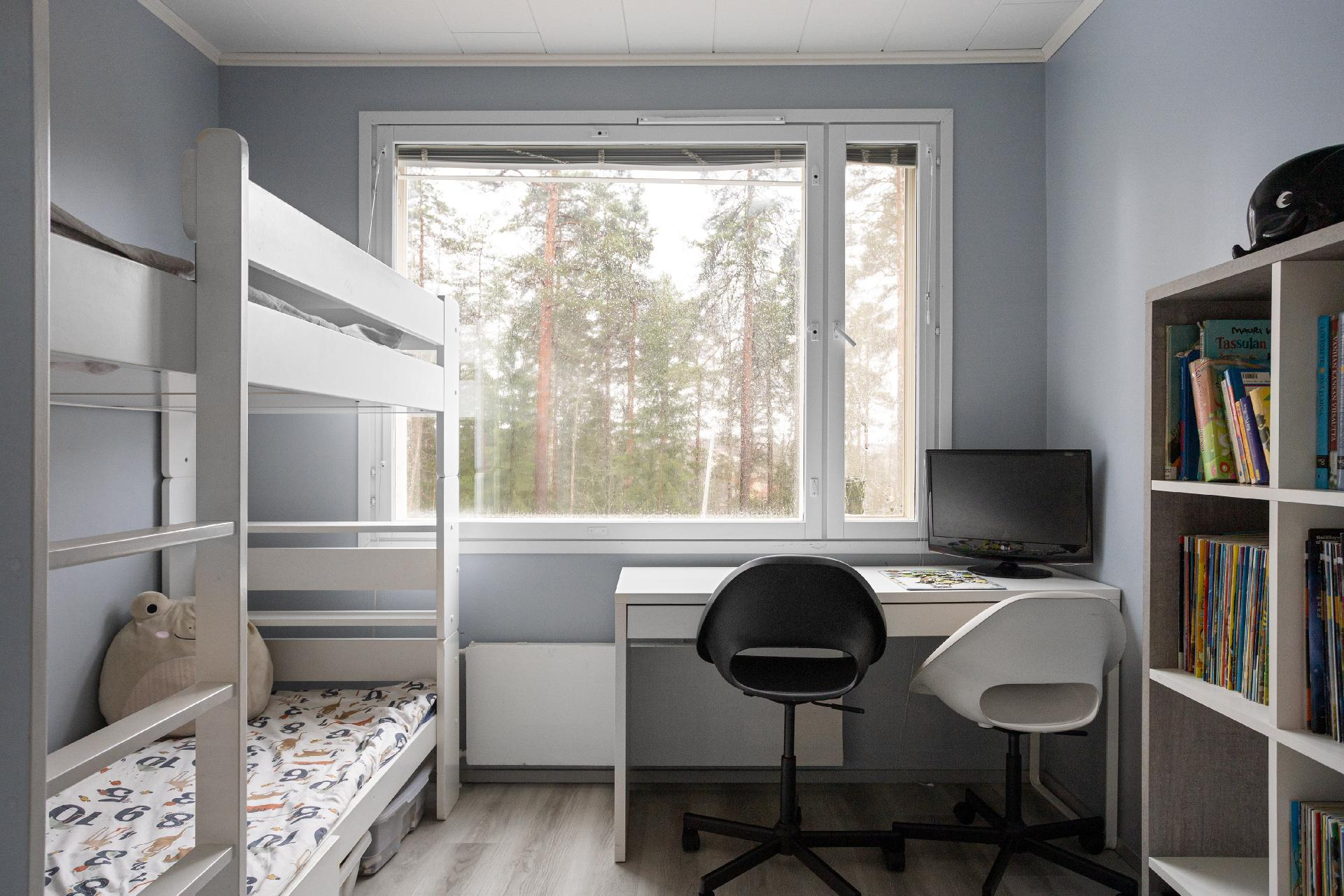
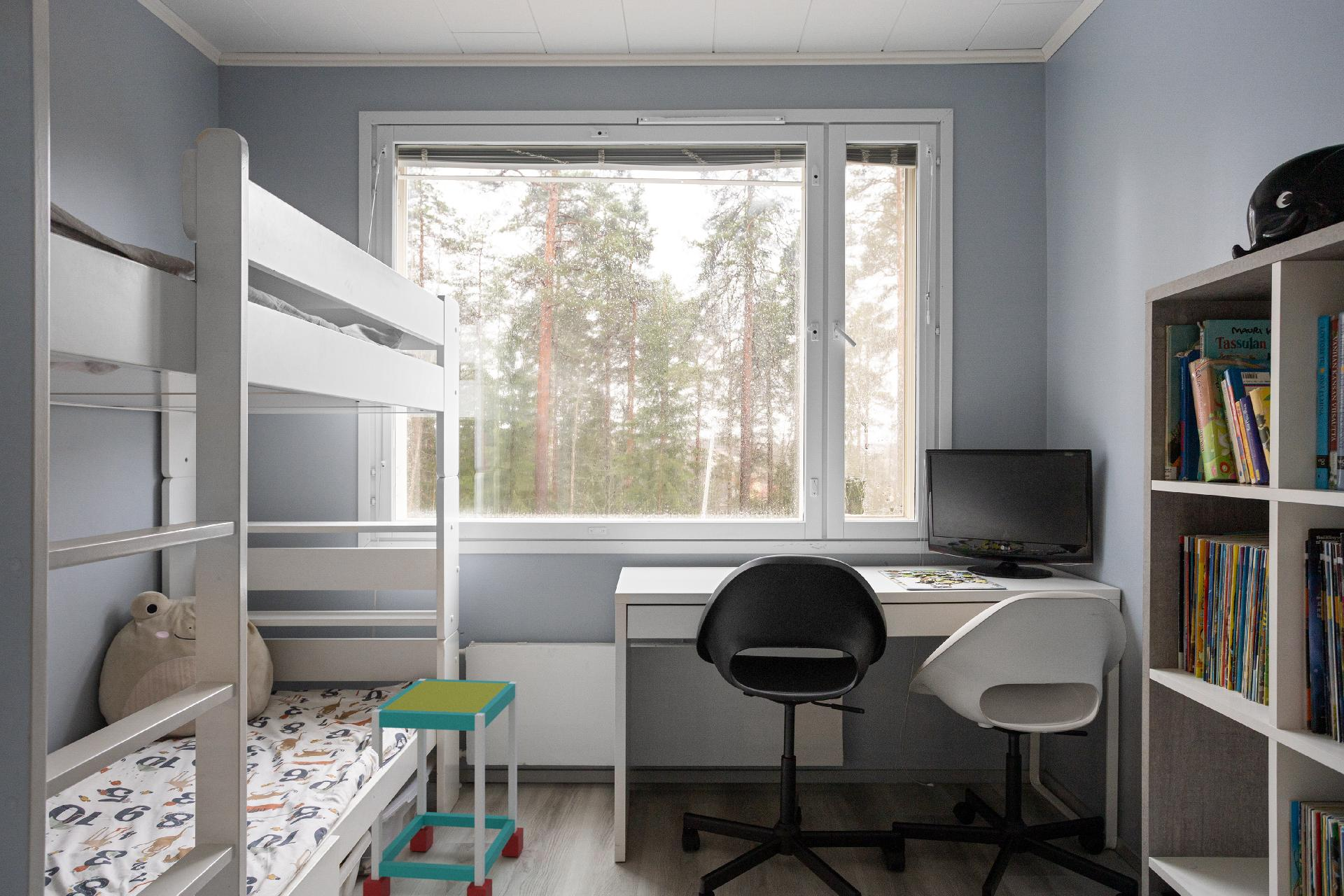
+ side table [363,678,524,896]
